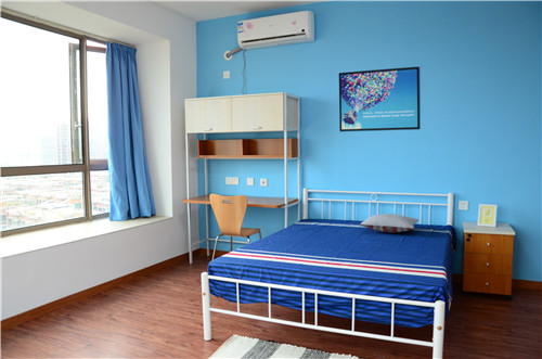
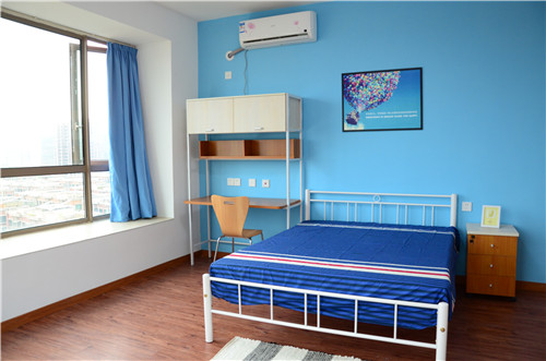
- pillow [360,213,420,233]
